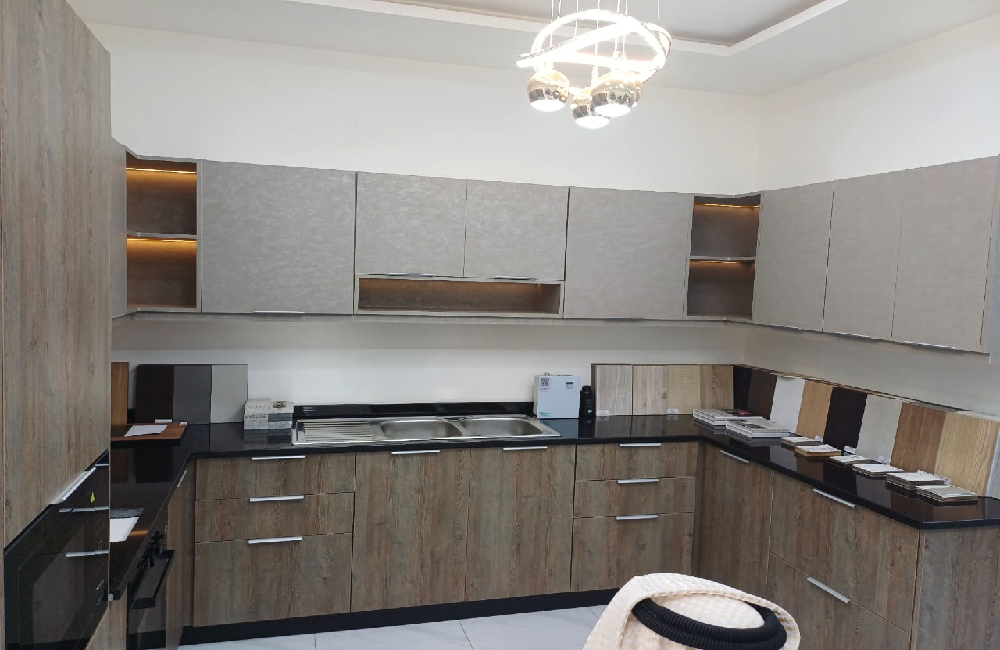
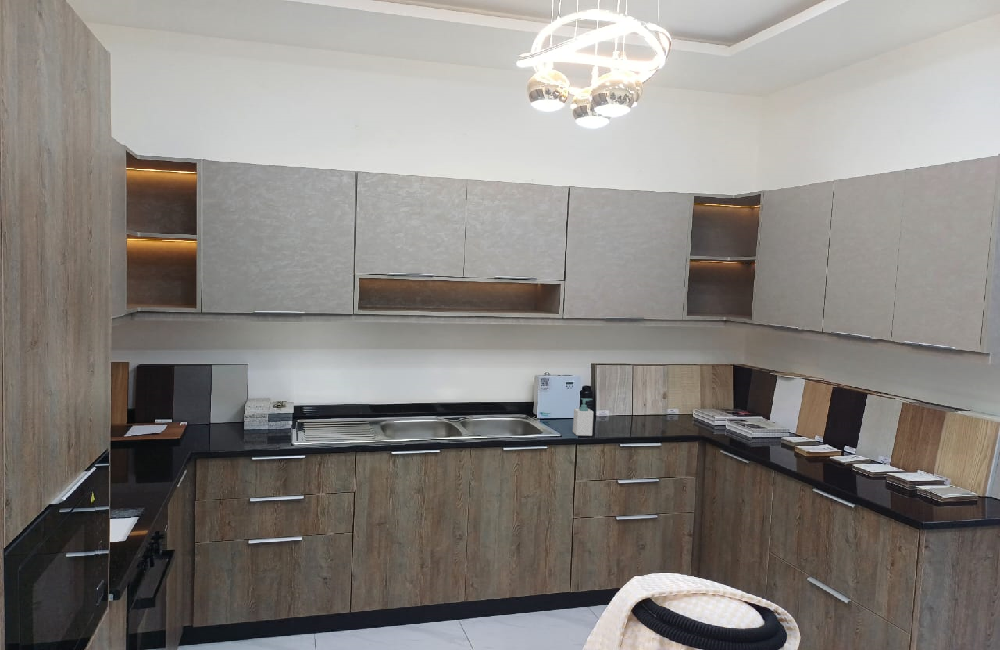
+ soap bottle [572,397,594,437]
